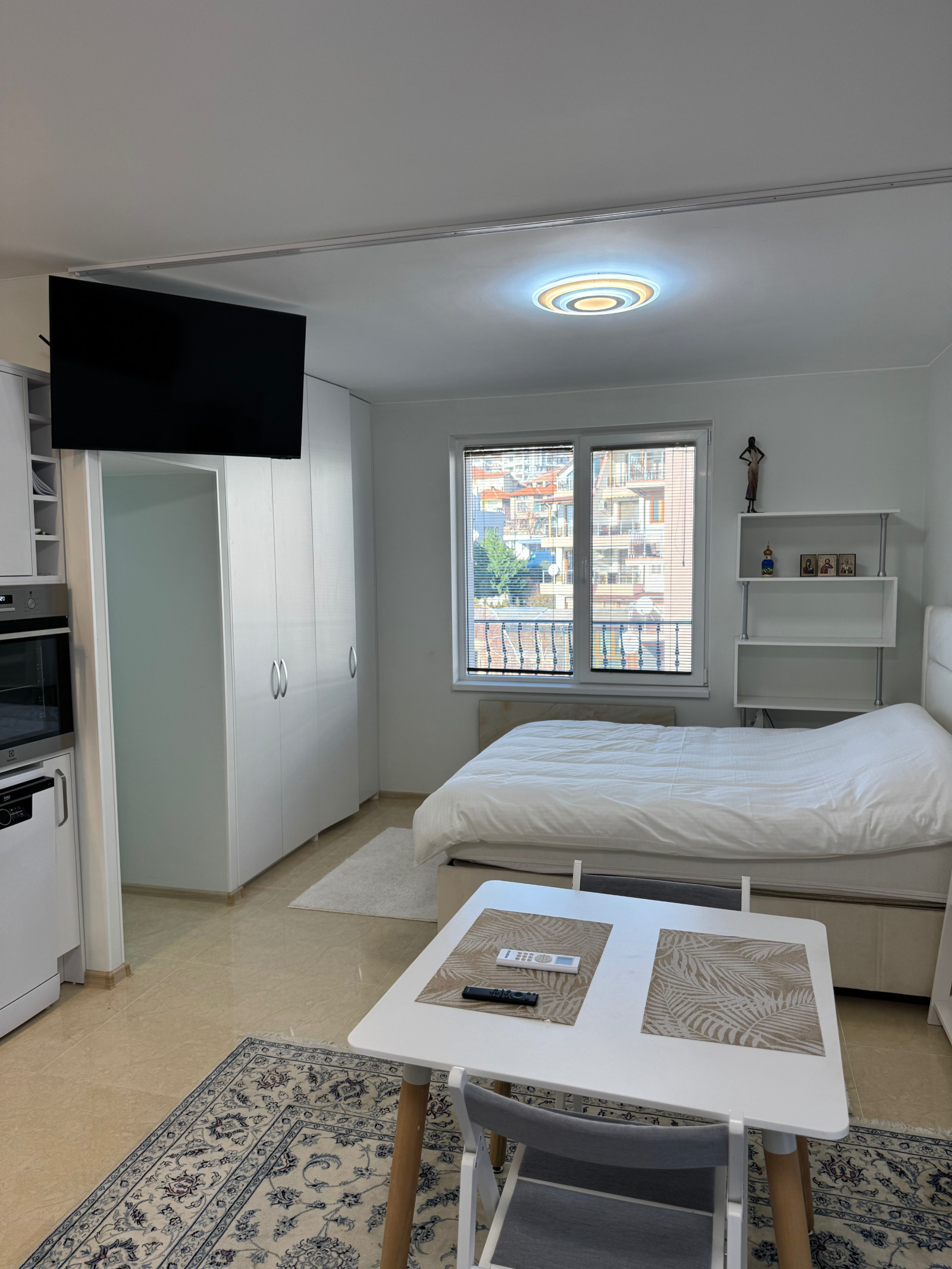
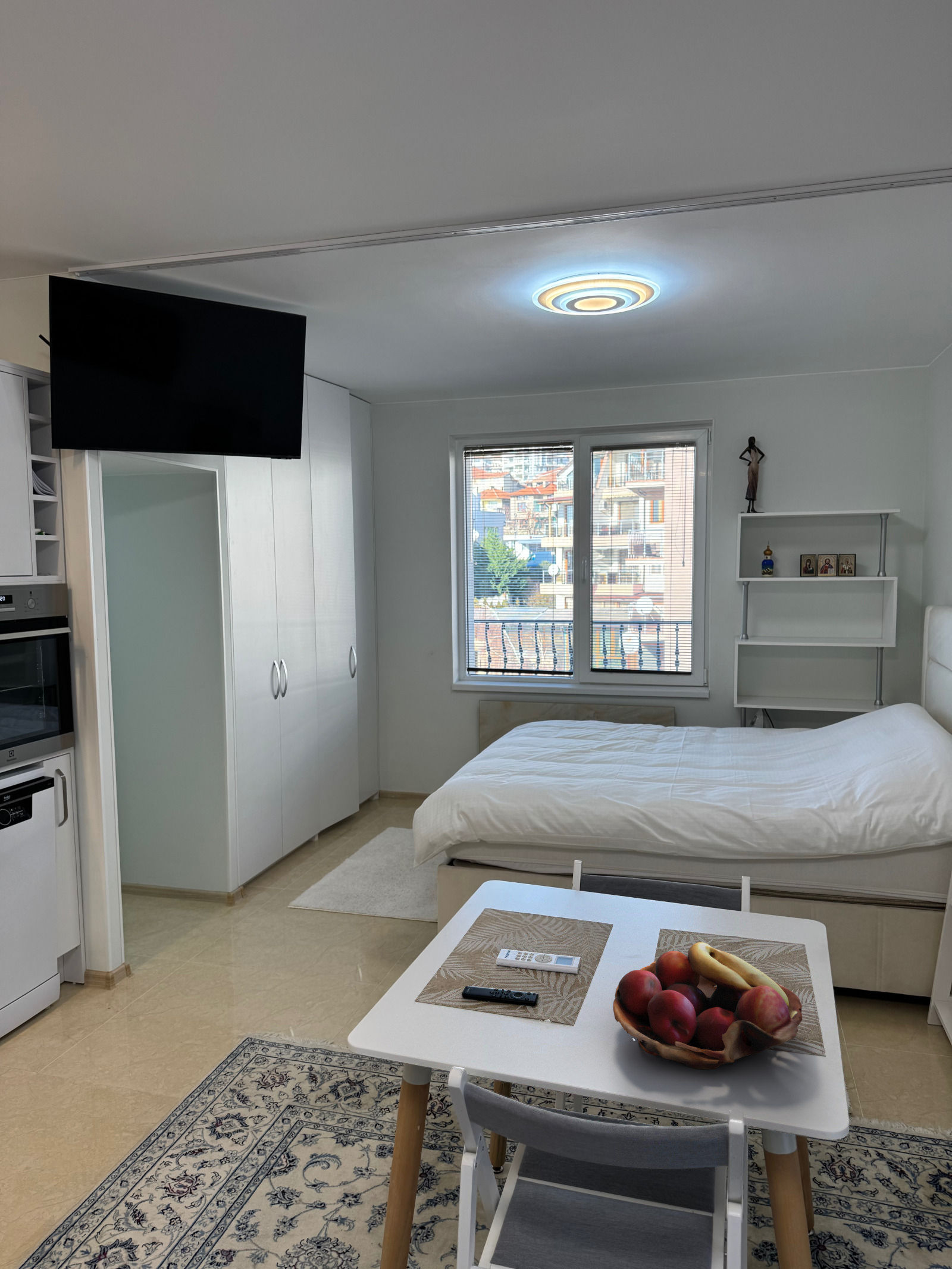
+ fruit basket [612,942,803,1070]
